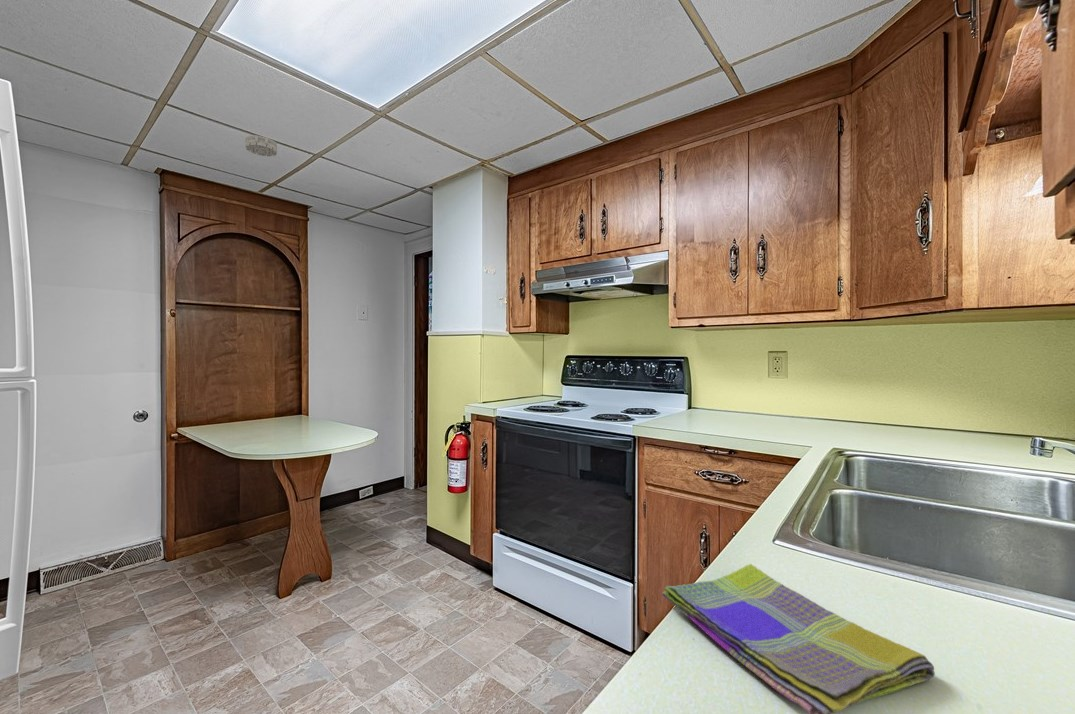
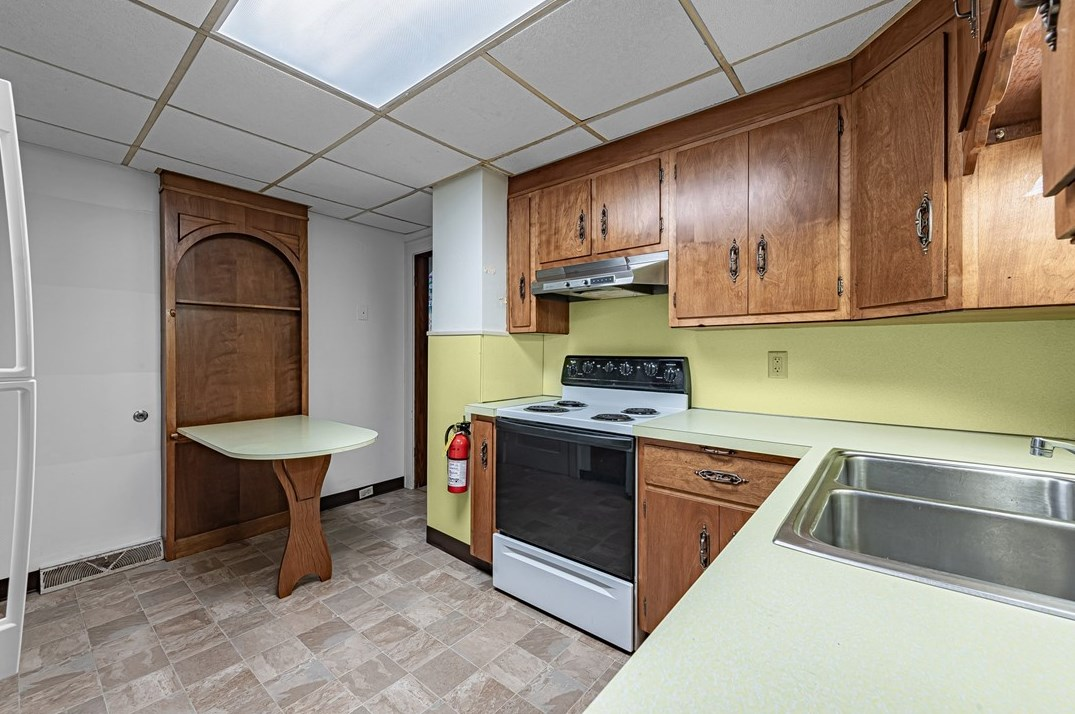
- smoke detector [244,134,278,158]
- dish towel [661,563,936,714]
